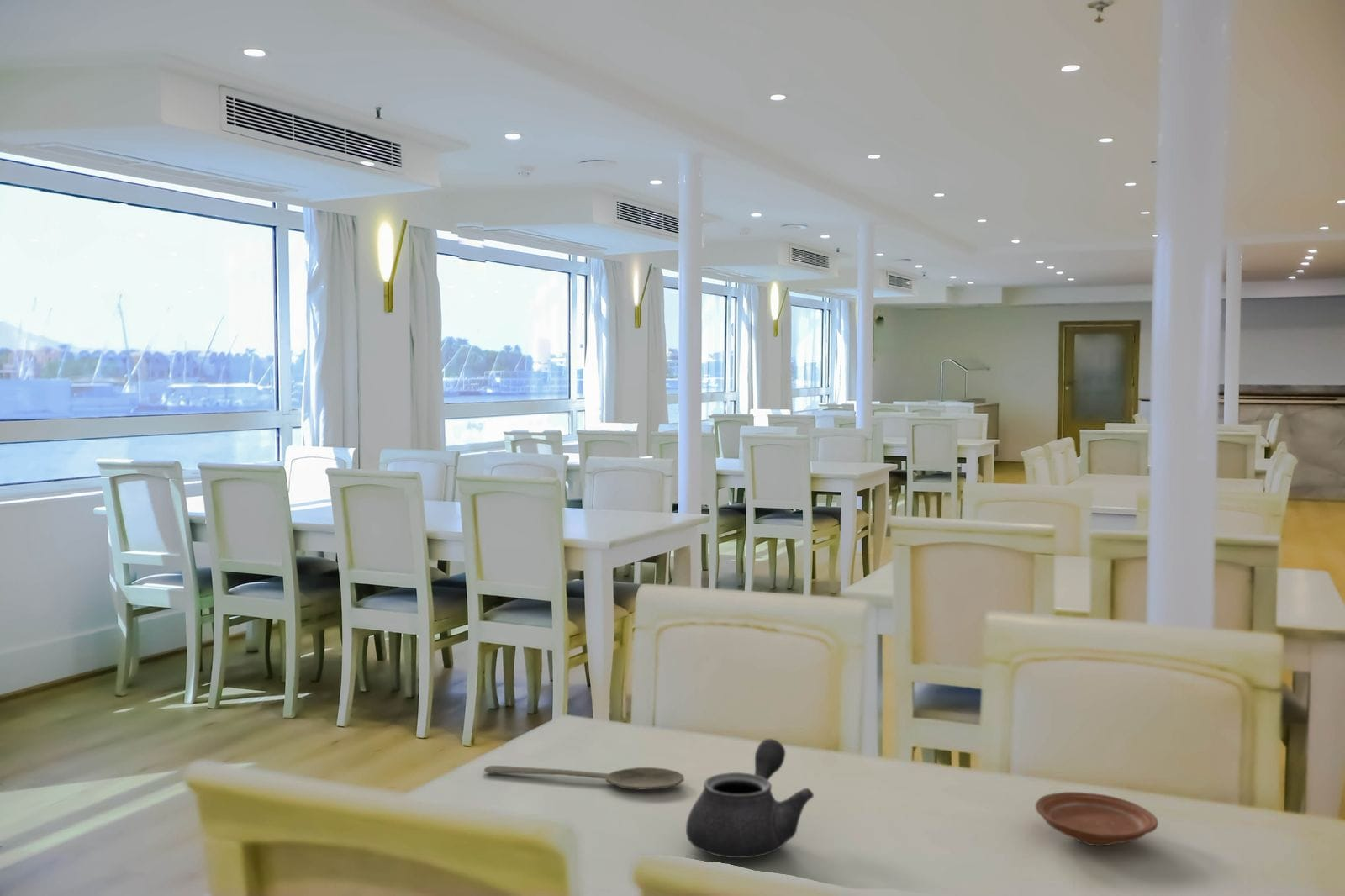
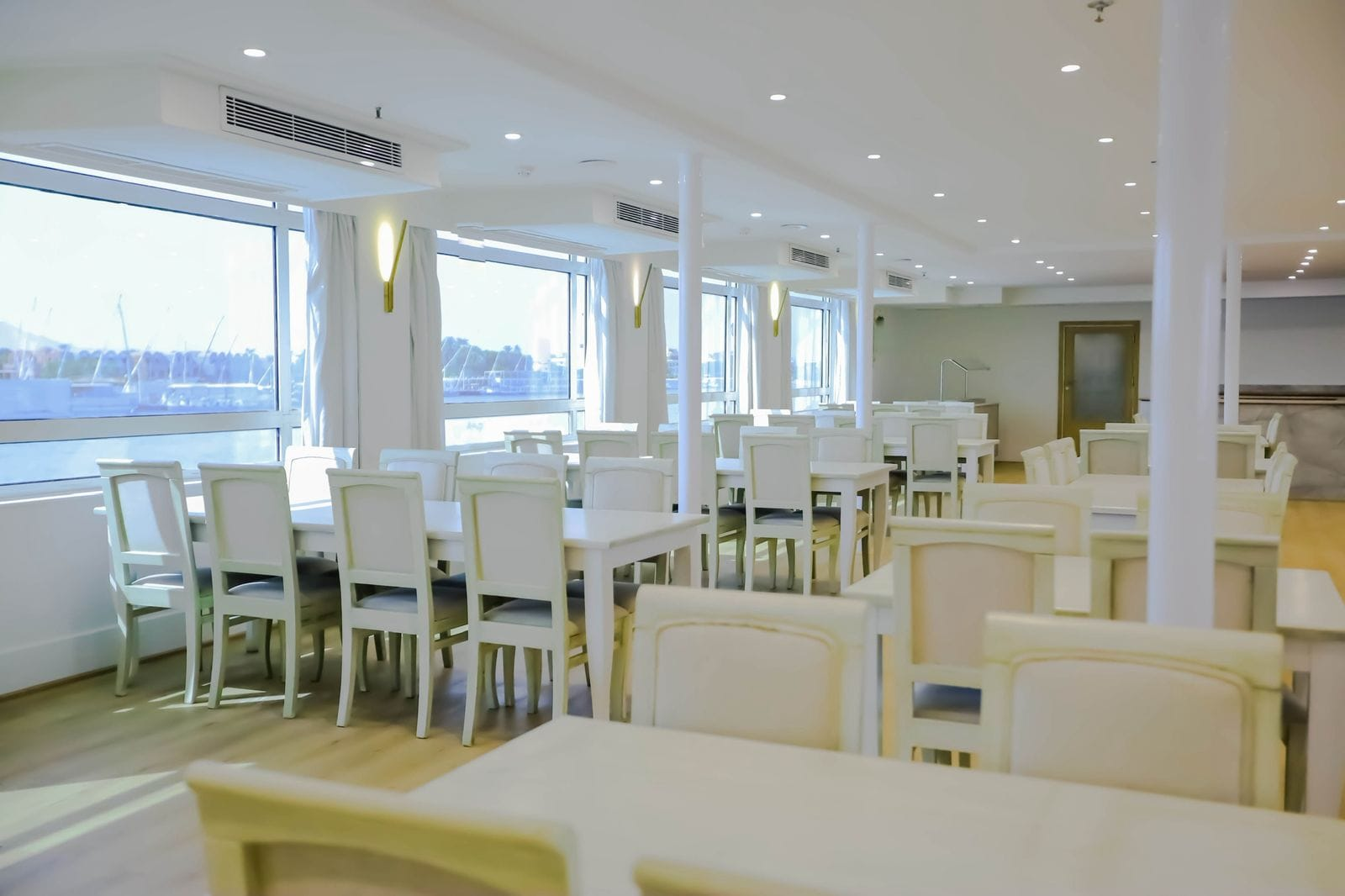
- teapot [685,738,815,859]
- plate [1035,791,1159,847]
- wooden spoon [483,765,685,790]
